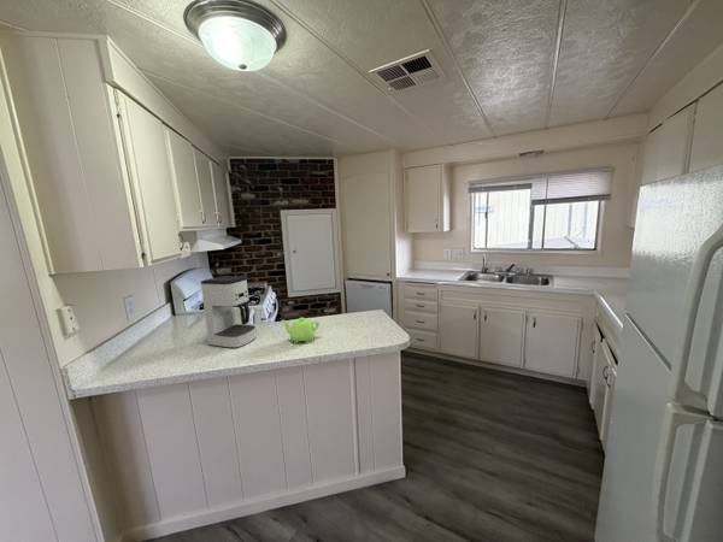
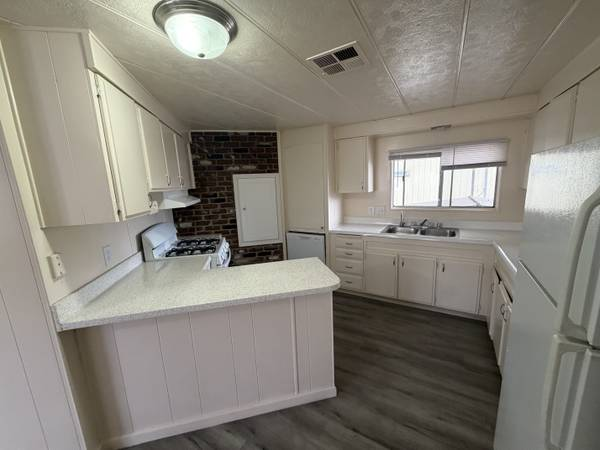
- coffee maker [200,275,258,349]
- teapot [281,317,321,344]
